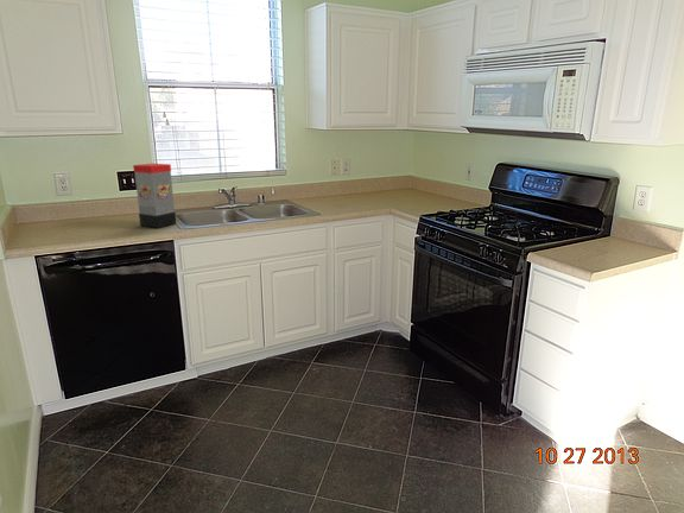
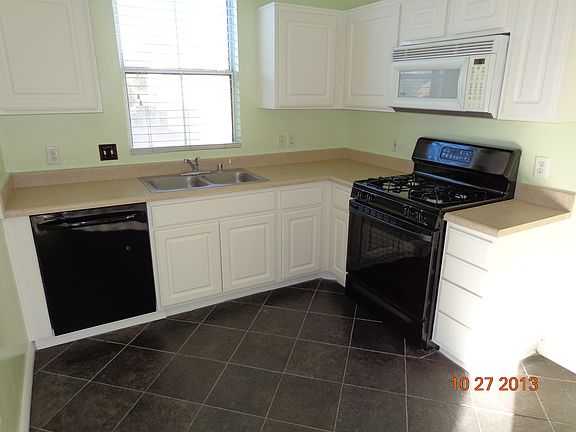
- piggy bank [132,163,177,229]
